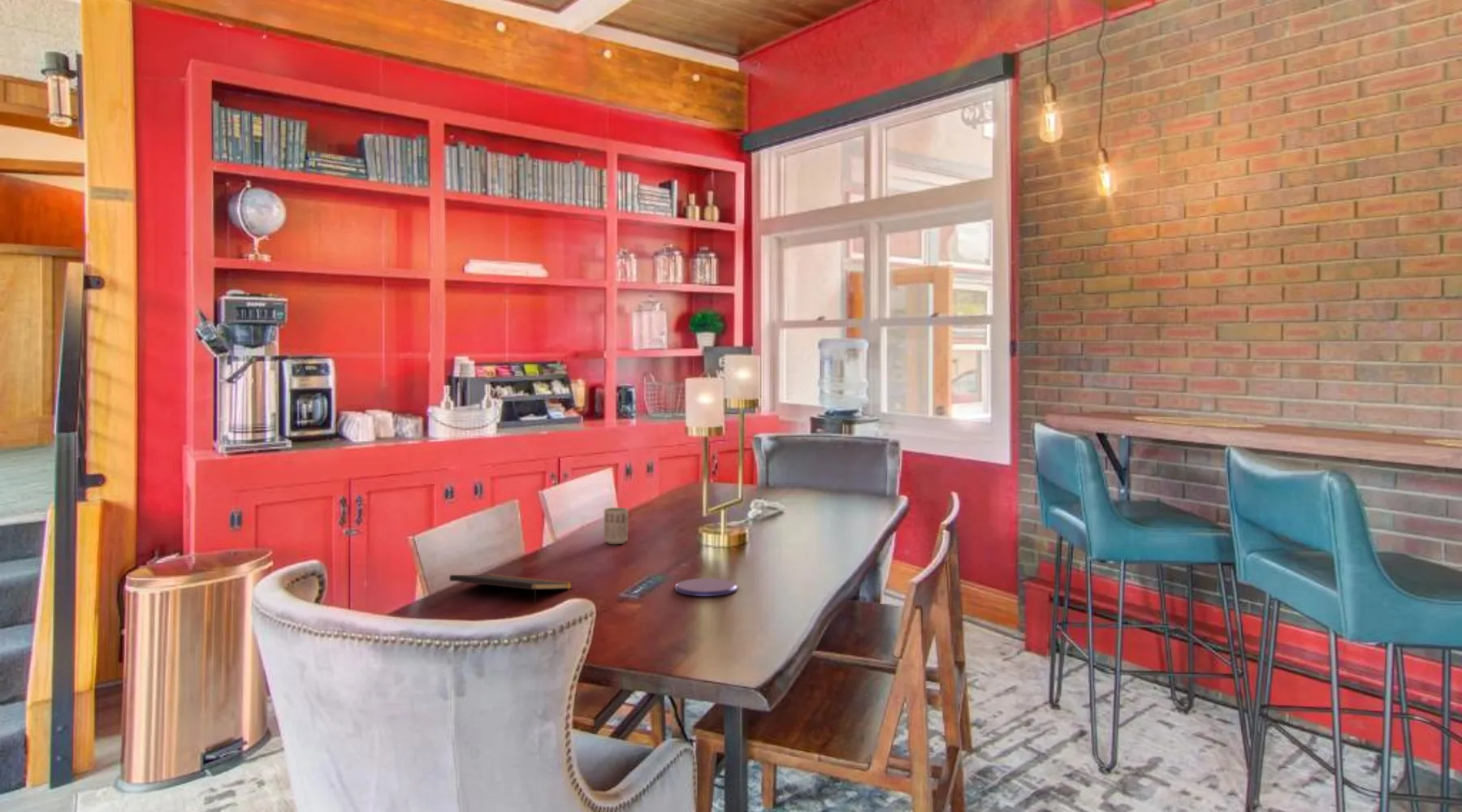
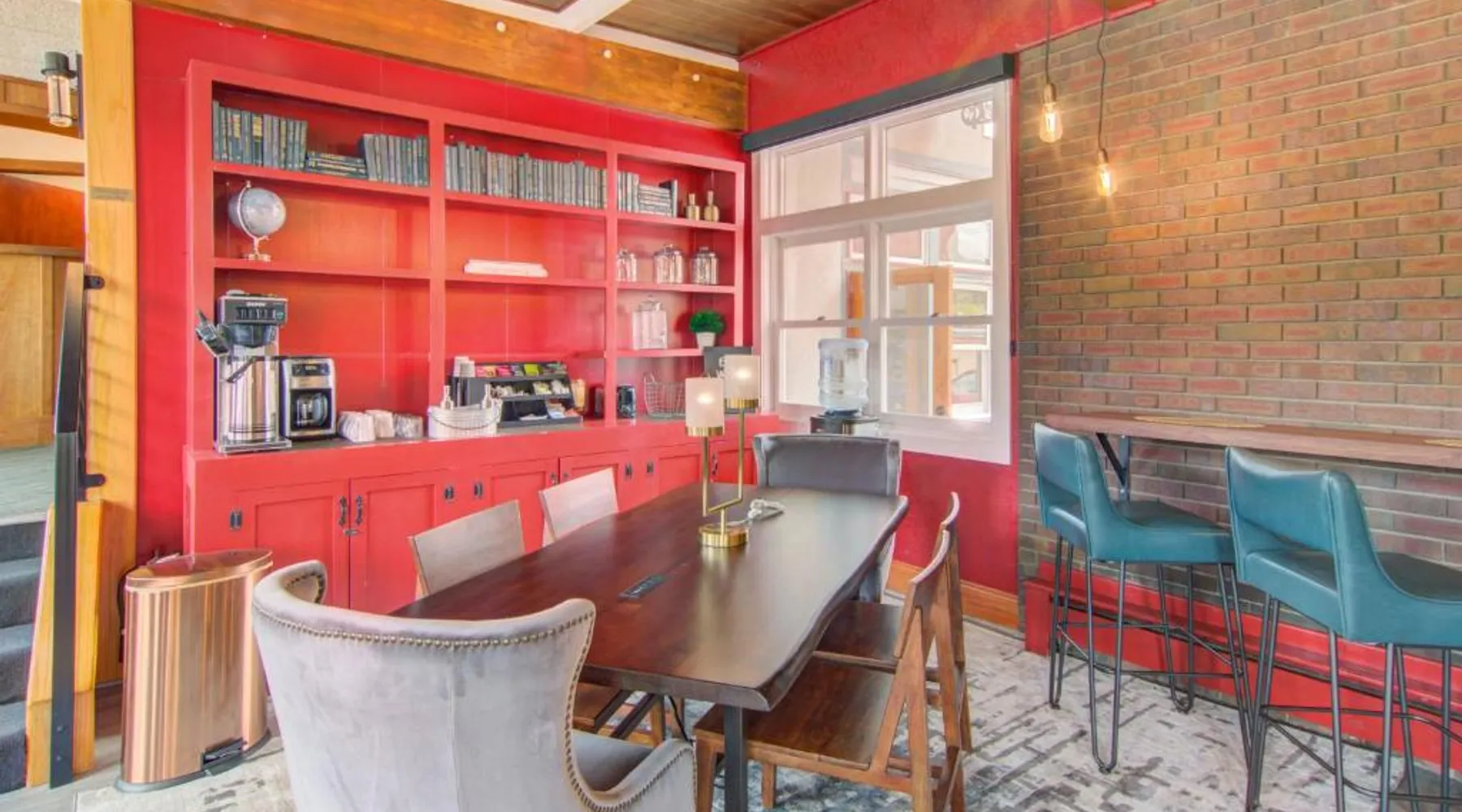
- notepad [448,574,573,605]
- cup [603,507,629,545]
- saucer [674,577,738,597]
